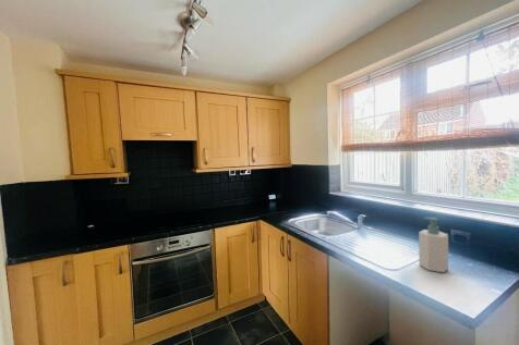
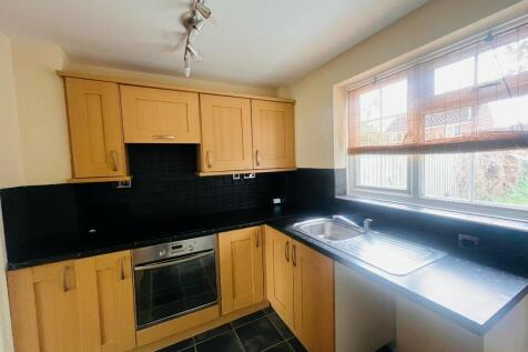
- soap bottle [418,217,449,273]
